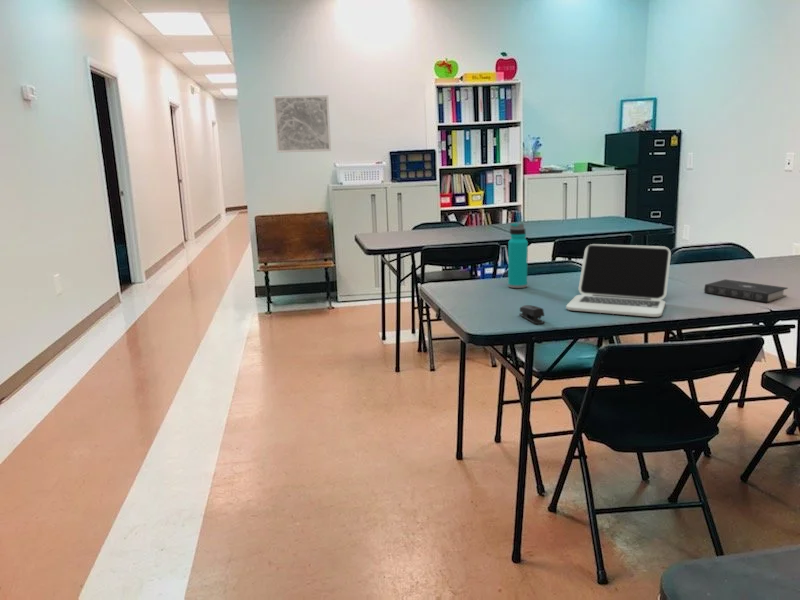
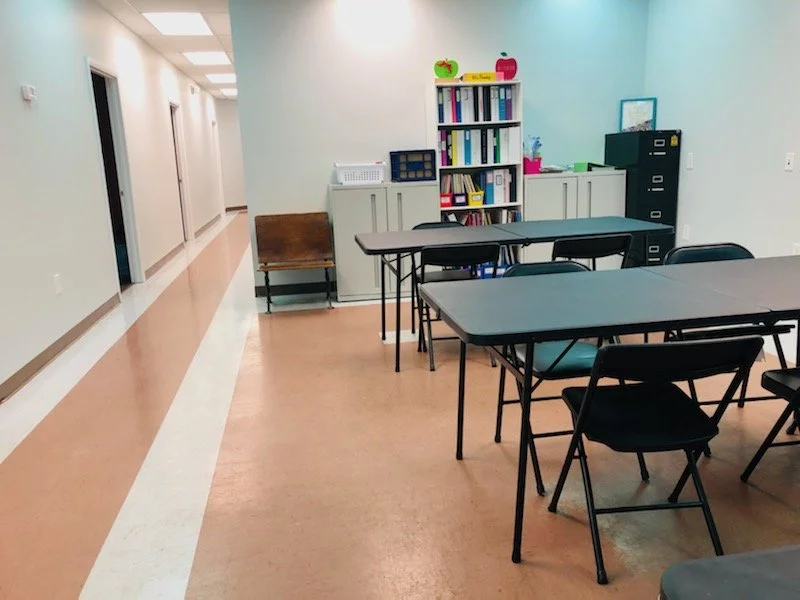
- laptop [565,243,672,318]
- book [703,278,789,303]
- stapler [518,304,546,325]
- wall art [272,94,332,154]
- water bottle [507,222,529,289]
